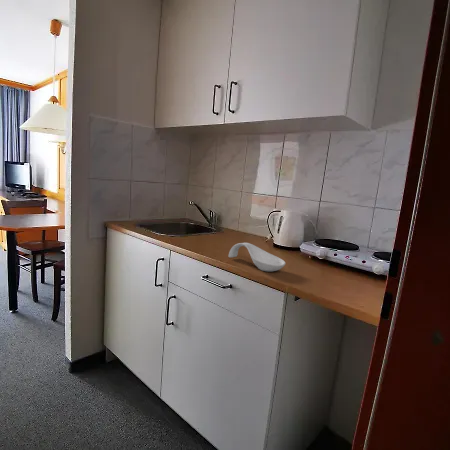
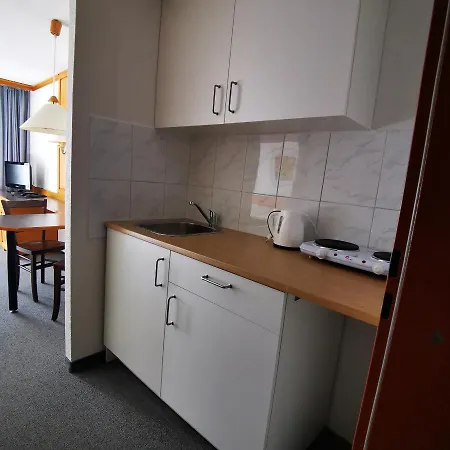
- spoon rest [227,242,287,273]
